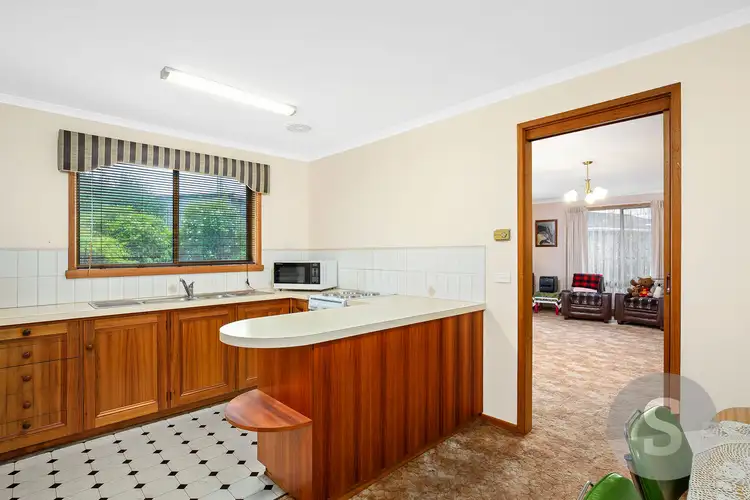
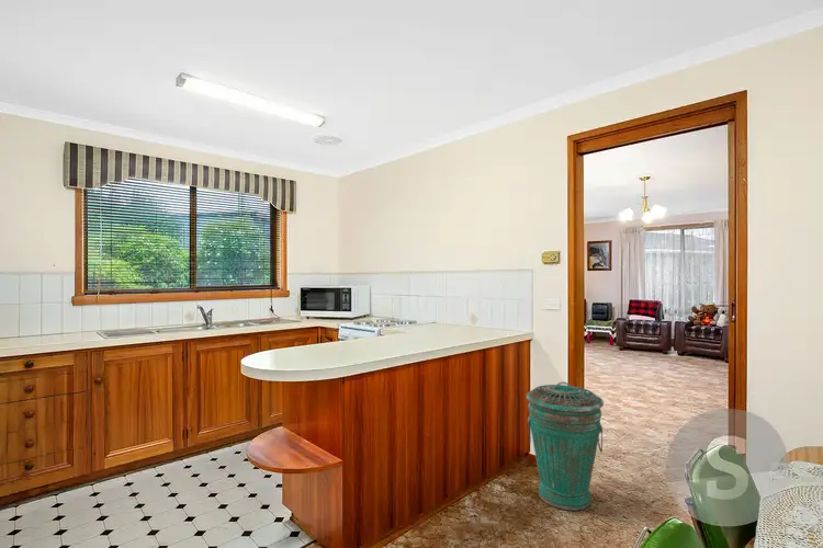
+ trash can [526,380,605,512]
